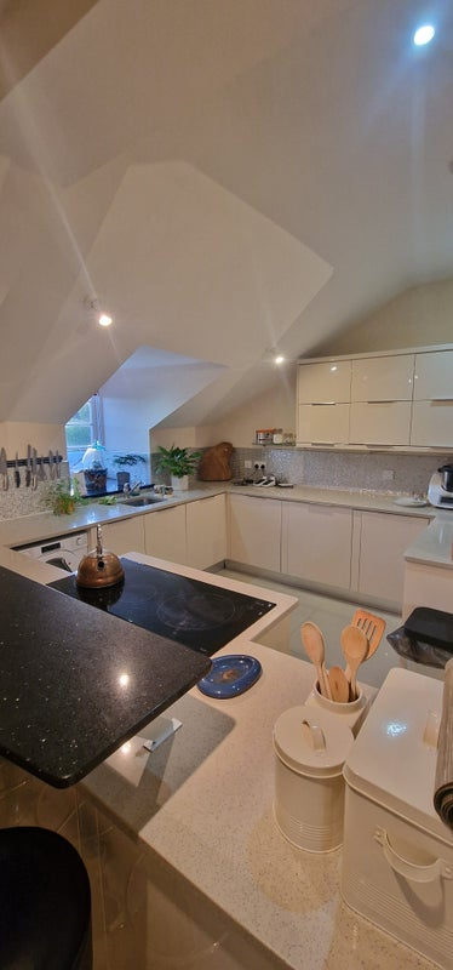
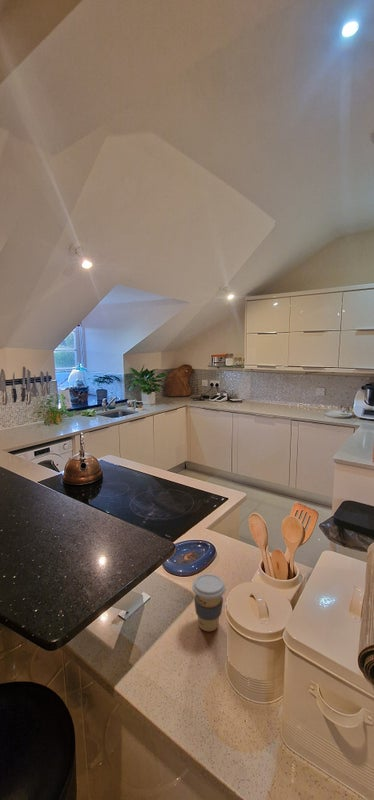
+ coffee cup [191,573,227,632]
